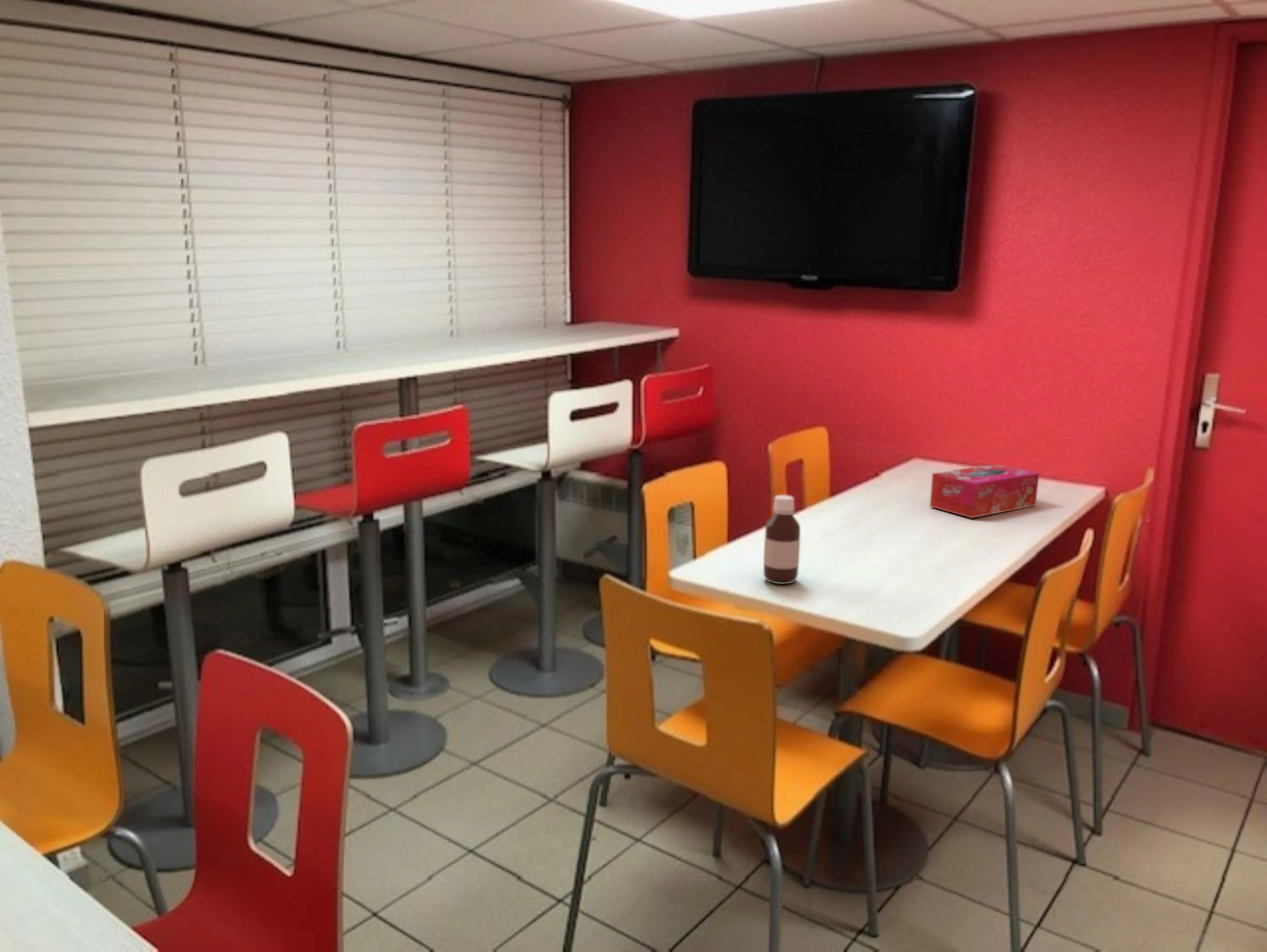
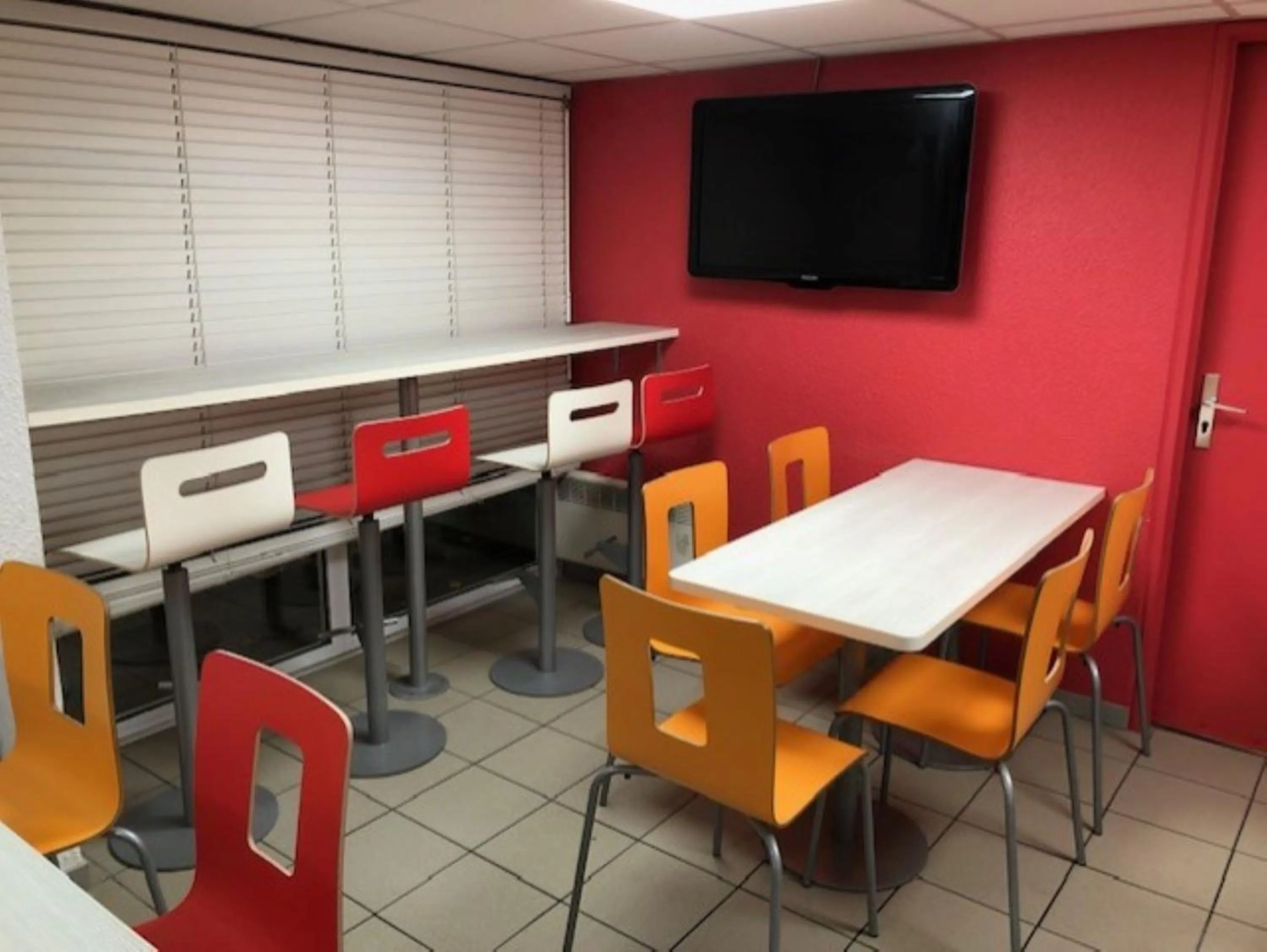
- bottle [763,495,801,585]
- tissue box [929,463,1040,518]
